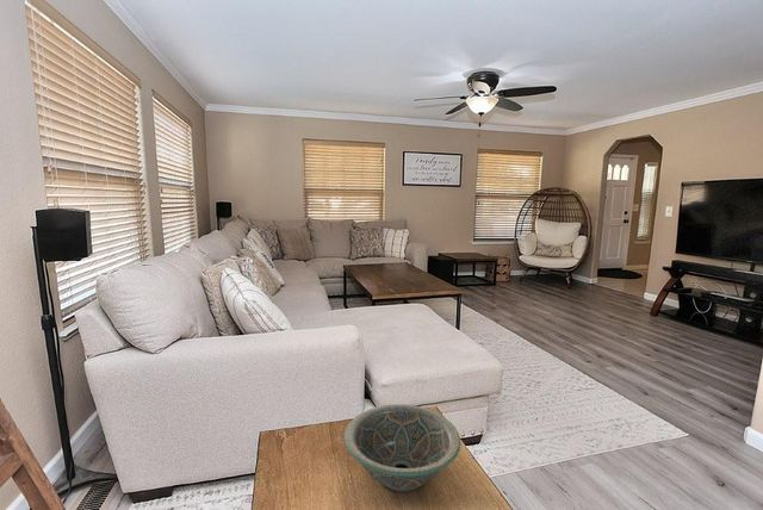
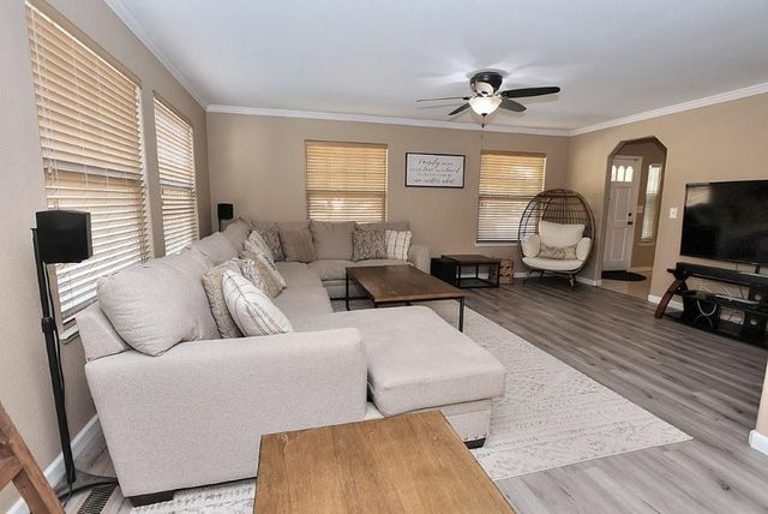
- decorative bowl [343,403,461,492]
